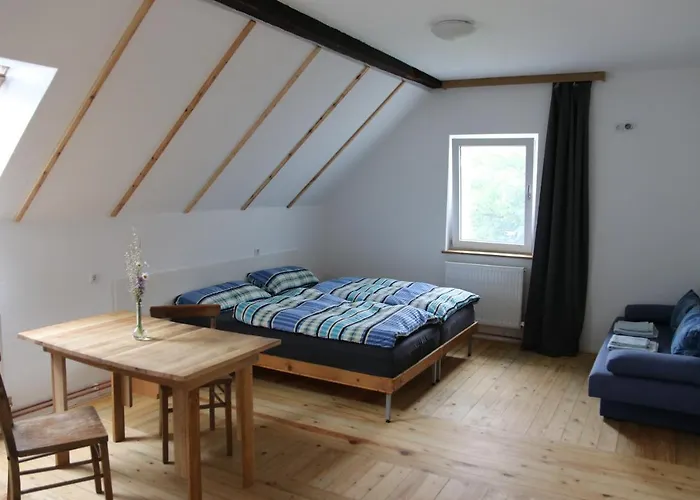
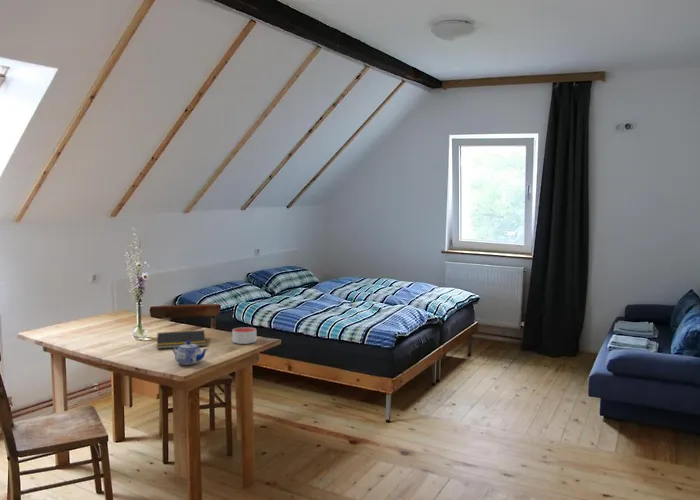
+ candle [231,326,257,345]
+ teapot [172,341,209,366]
+ notepad [155,329,207,350]
